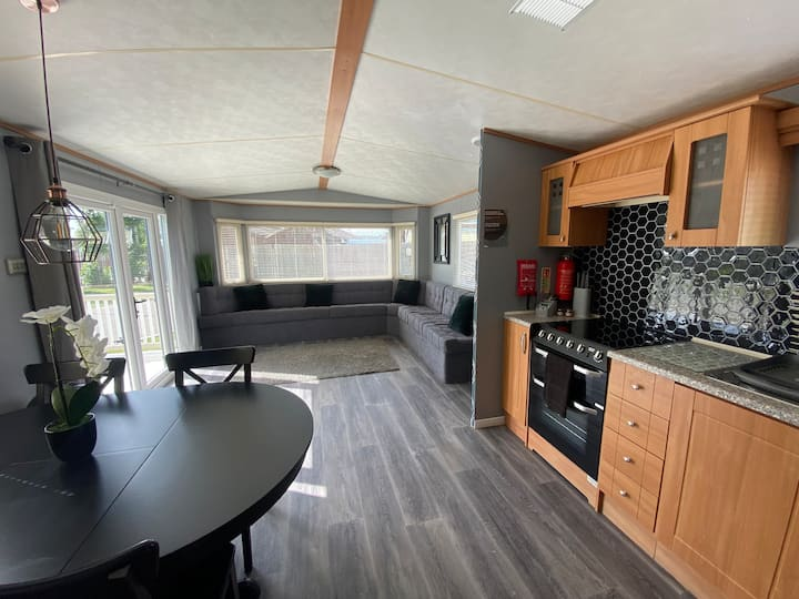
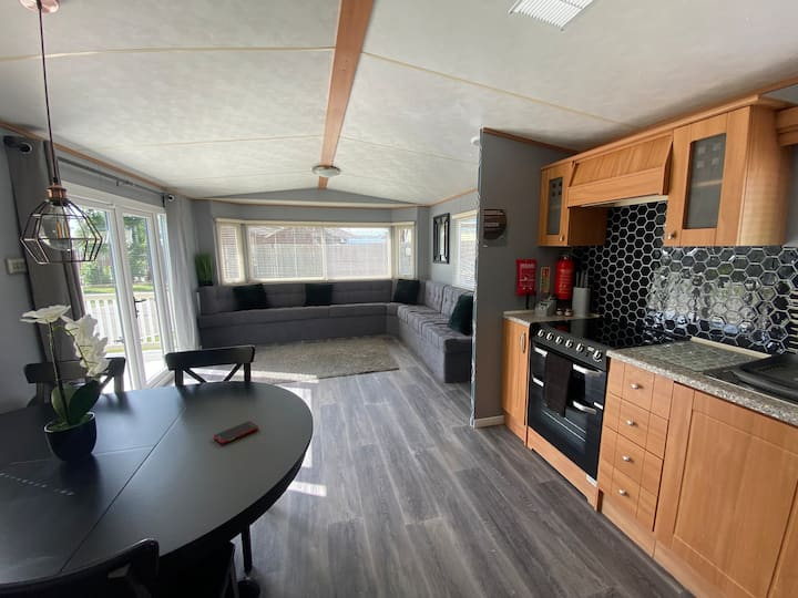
+ cell phone [213,420,259,445]
